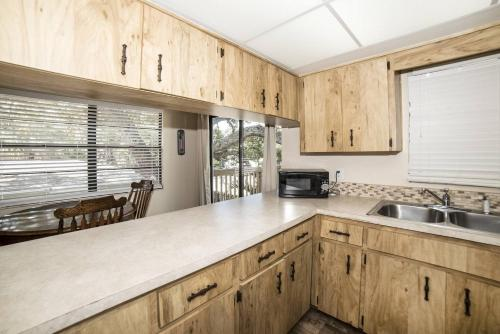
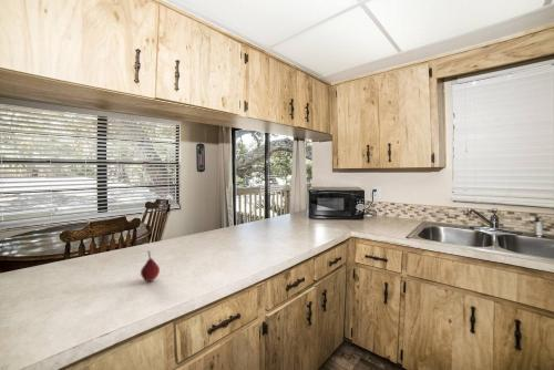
+ fruit [140,249,161,282]
